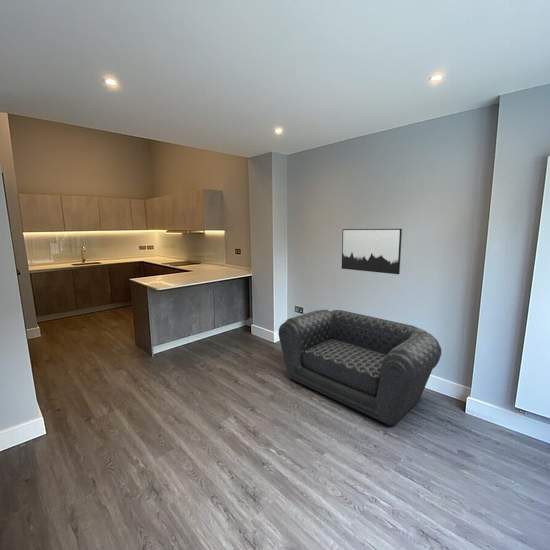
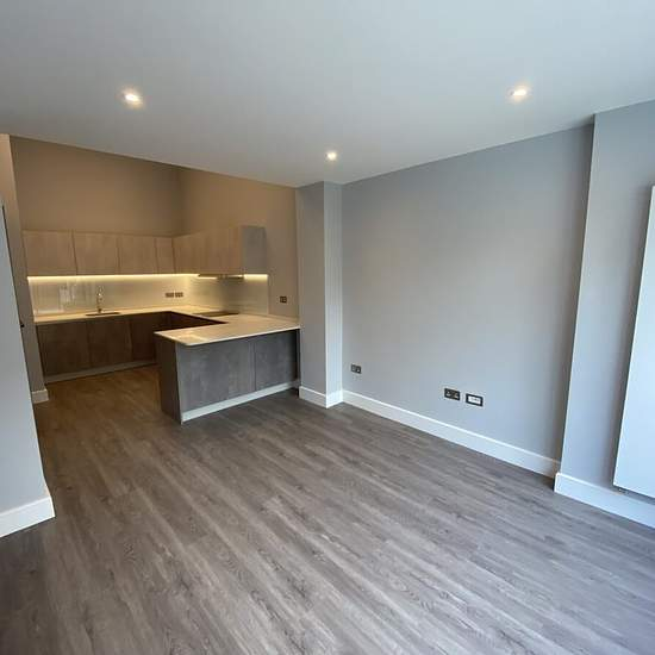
- wall art [341,228,403,275]
- sofa [277,309,442,426]
